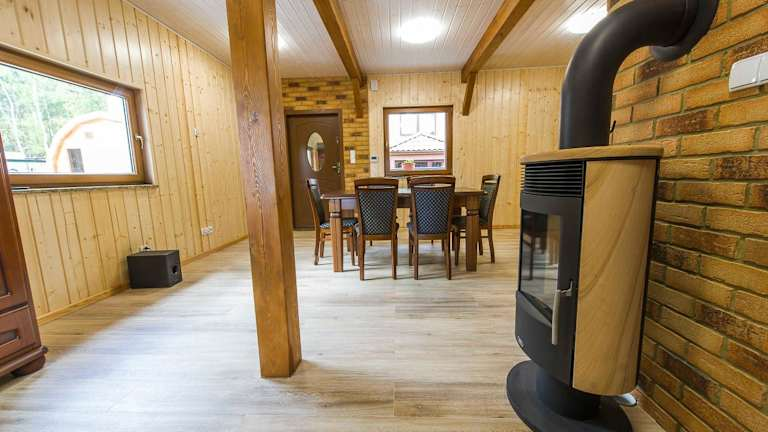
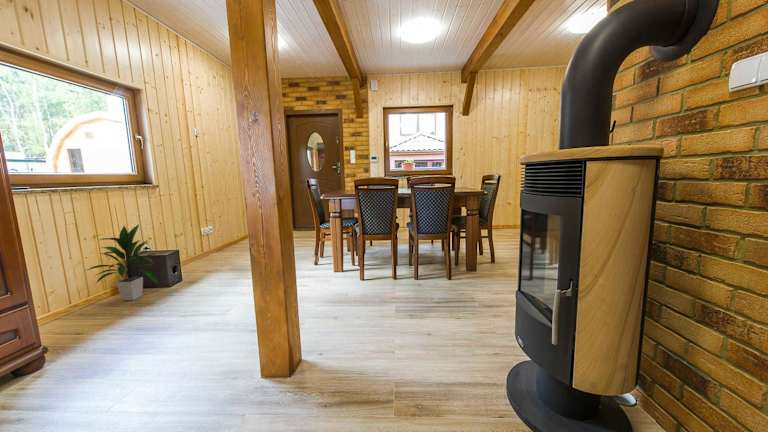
+ indoor plant [85,223,159,301]
